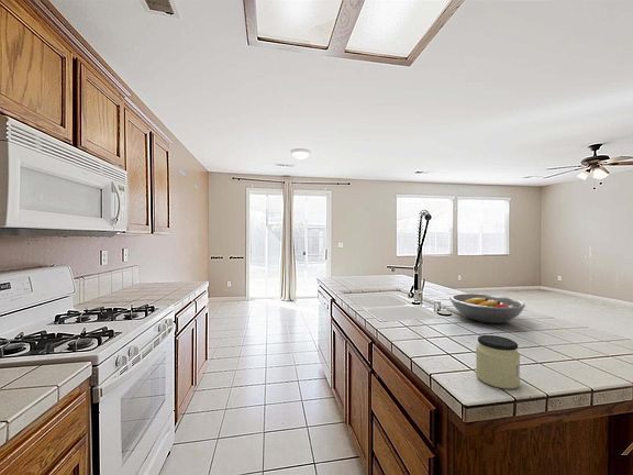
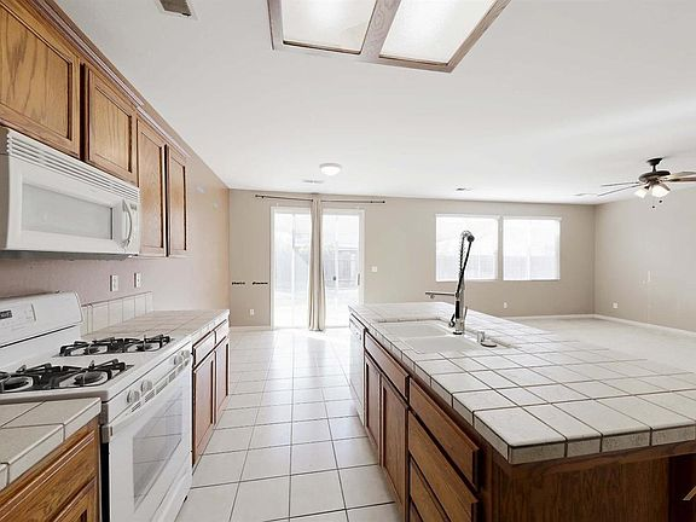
- jar [475,334,521,390]
- fruit bowl [448,292,526,324]
